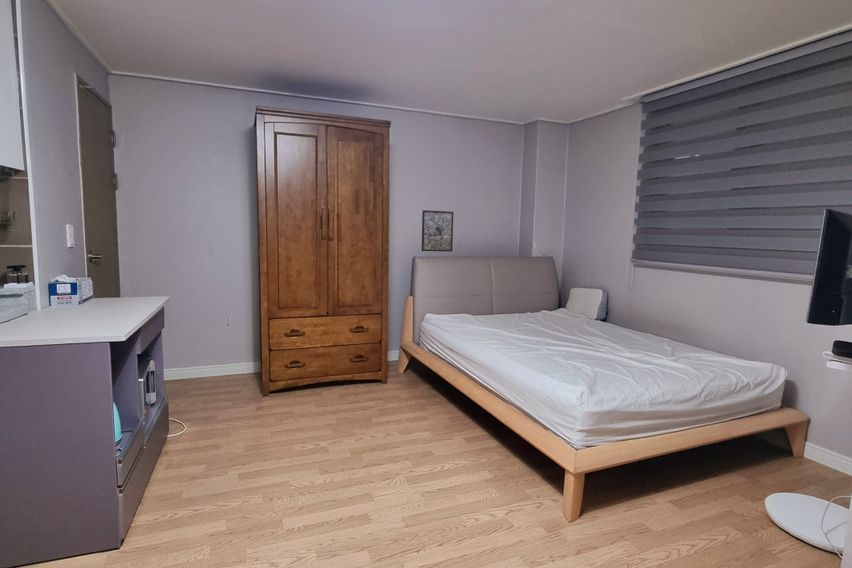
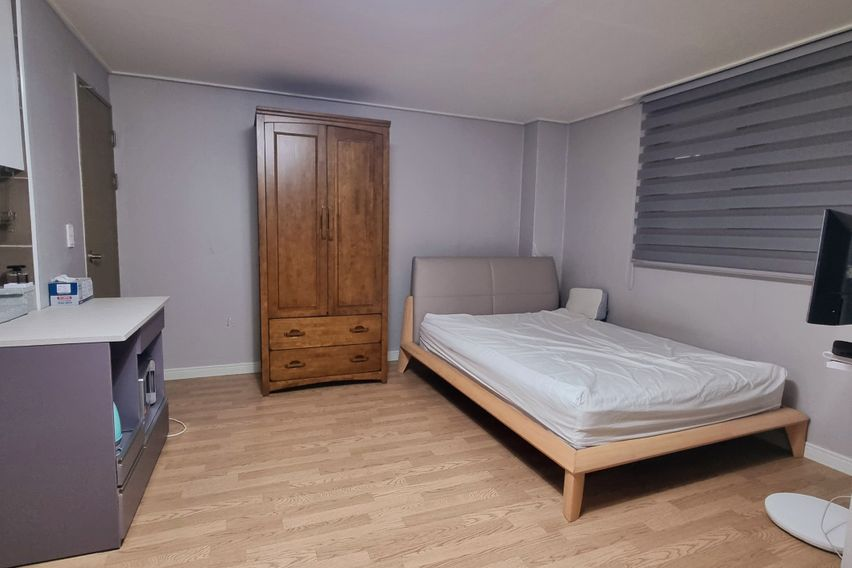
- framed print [421,209,454,253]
